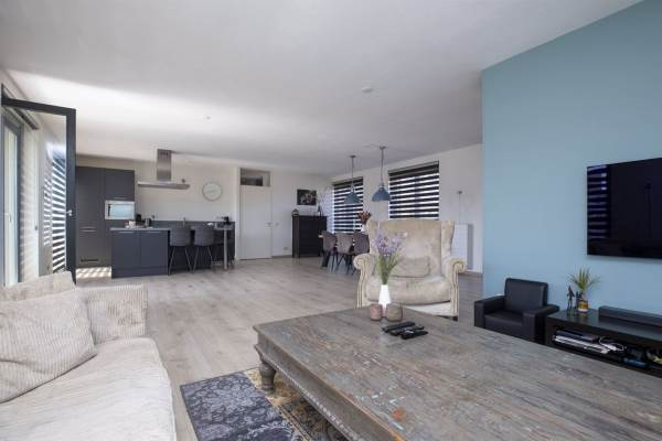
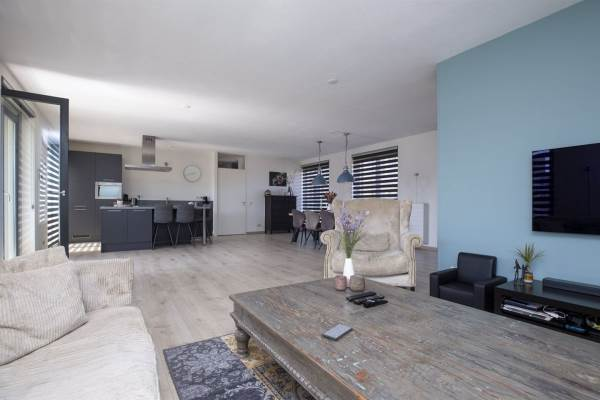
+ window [320,323,354,341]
